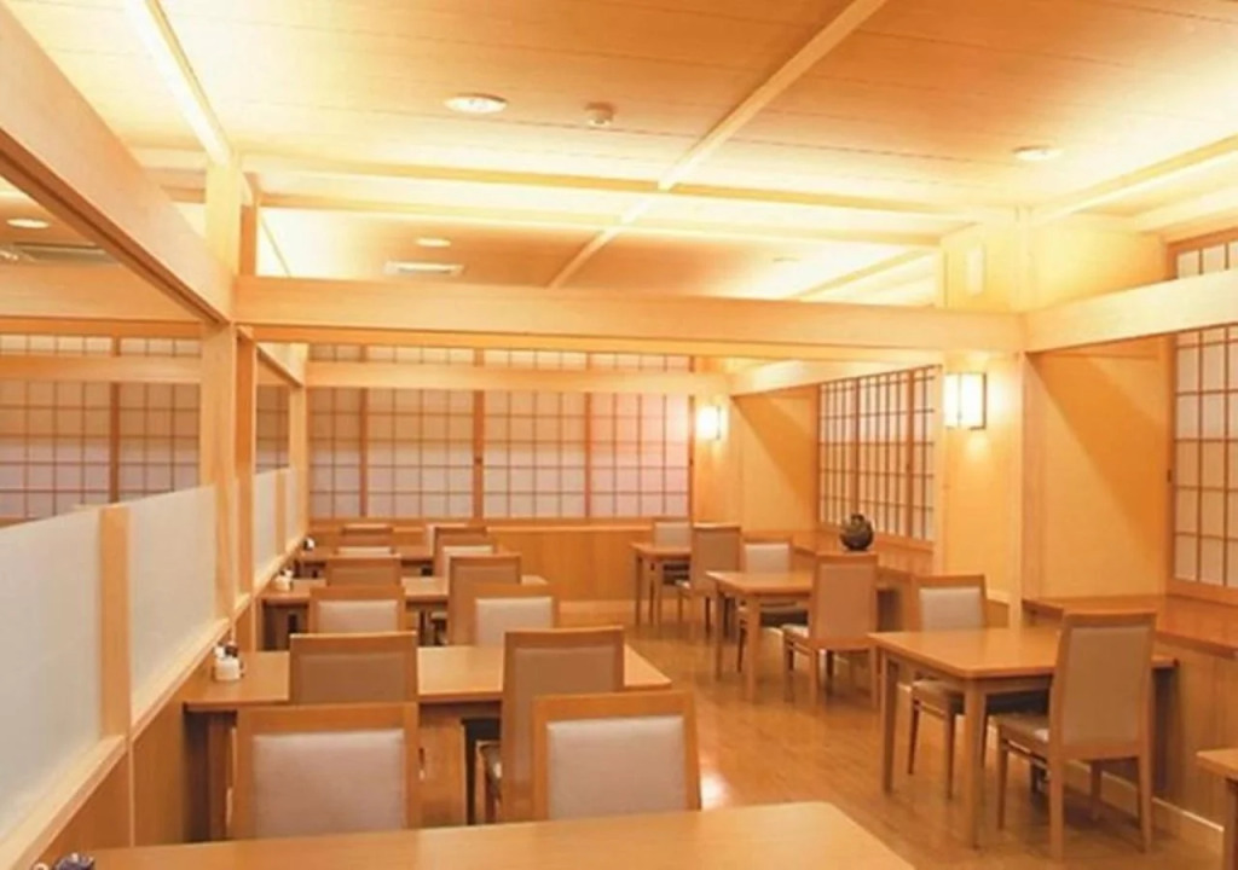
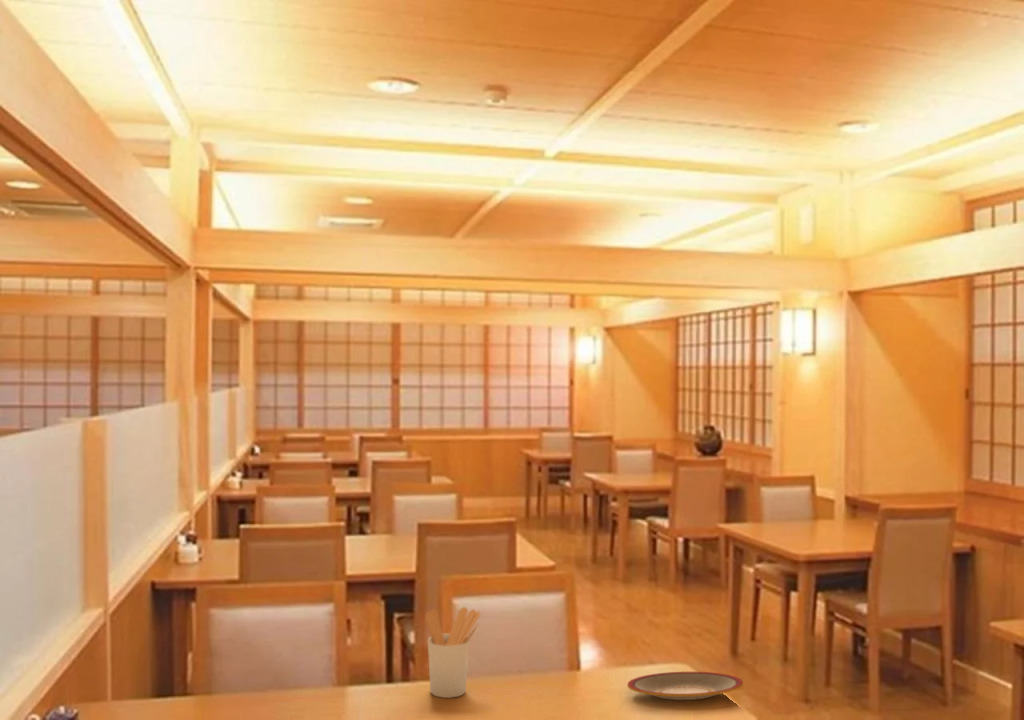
+ plate [626,671,744,701]
+ utensil holder [424,606,481,699]
